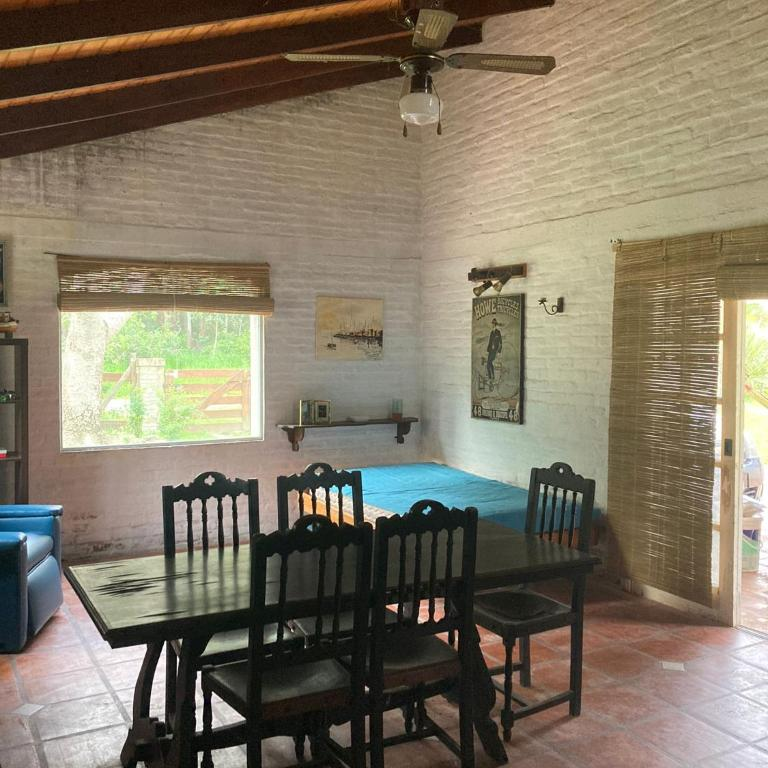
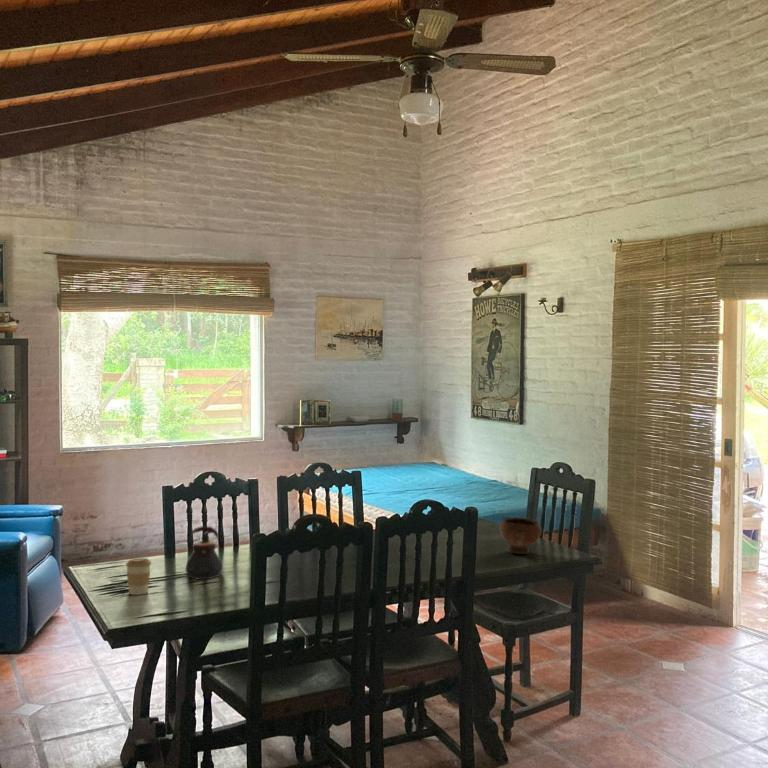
+ bowl [498,516,543,555]
+ teapot [185,525,223,580]
+ coffee cup [125,557,152,596]
